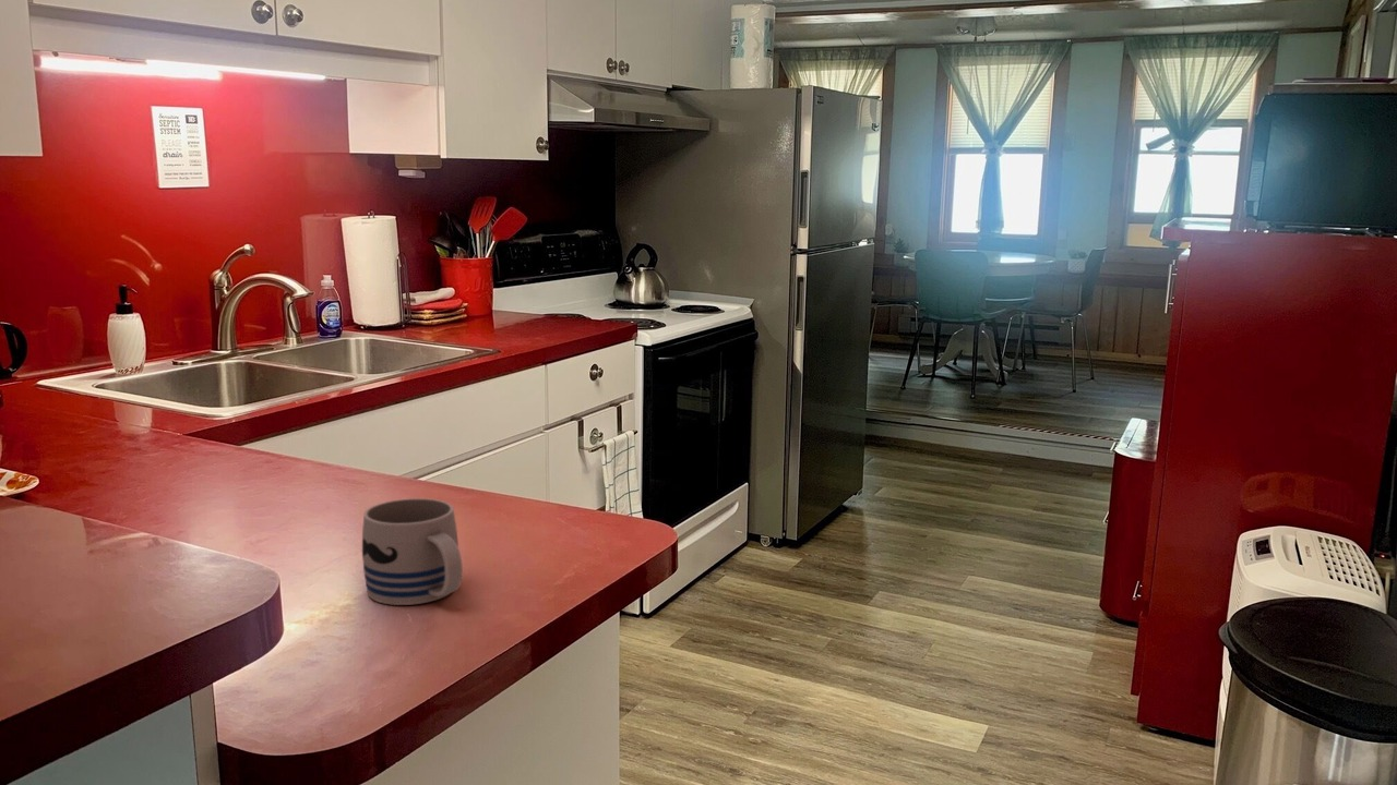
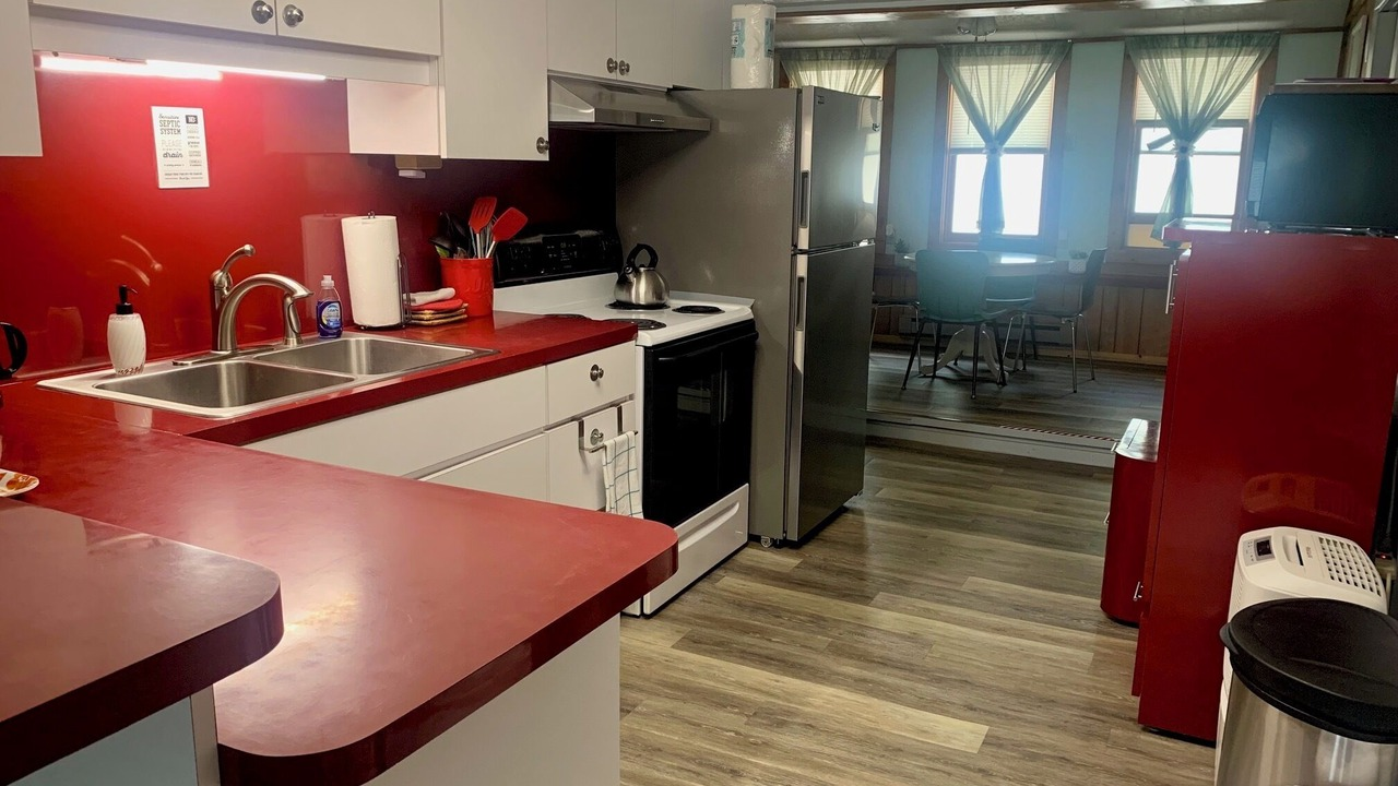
- mug [361,497,464,606]
